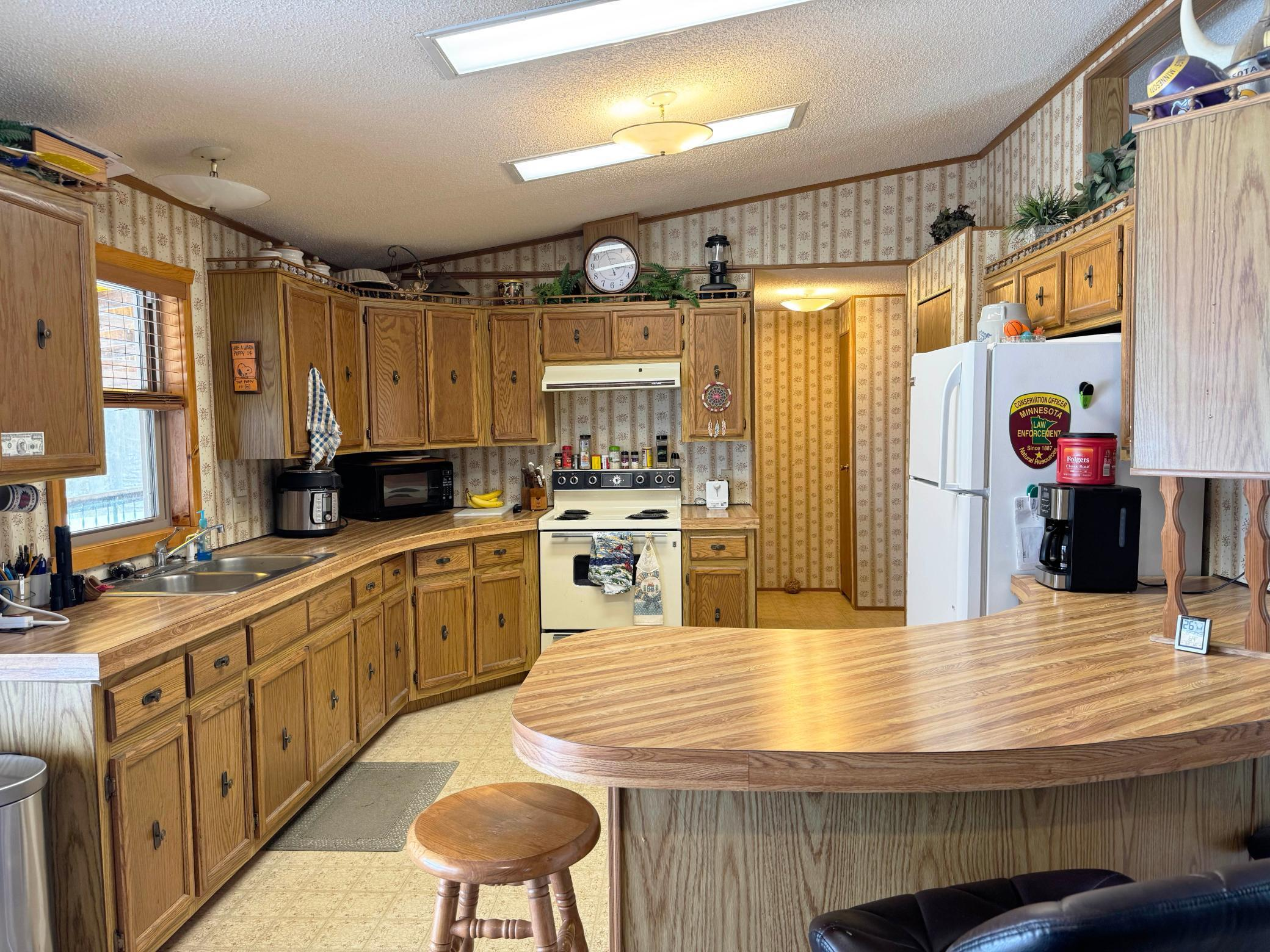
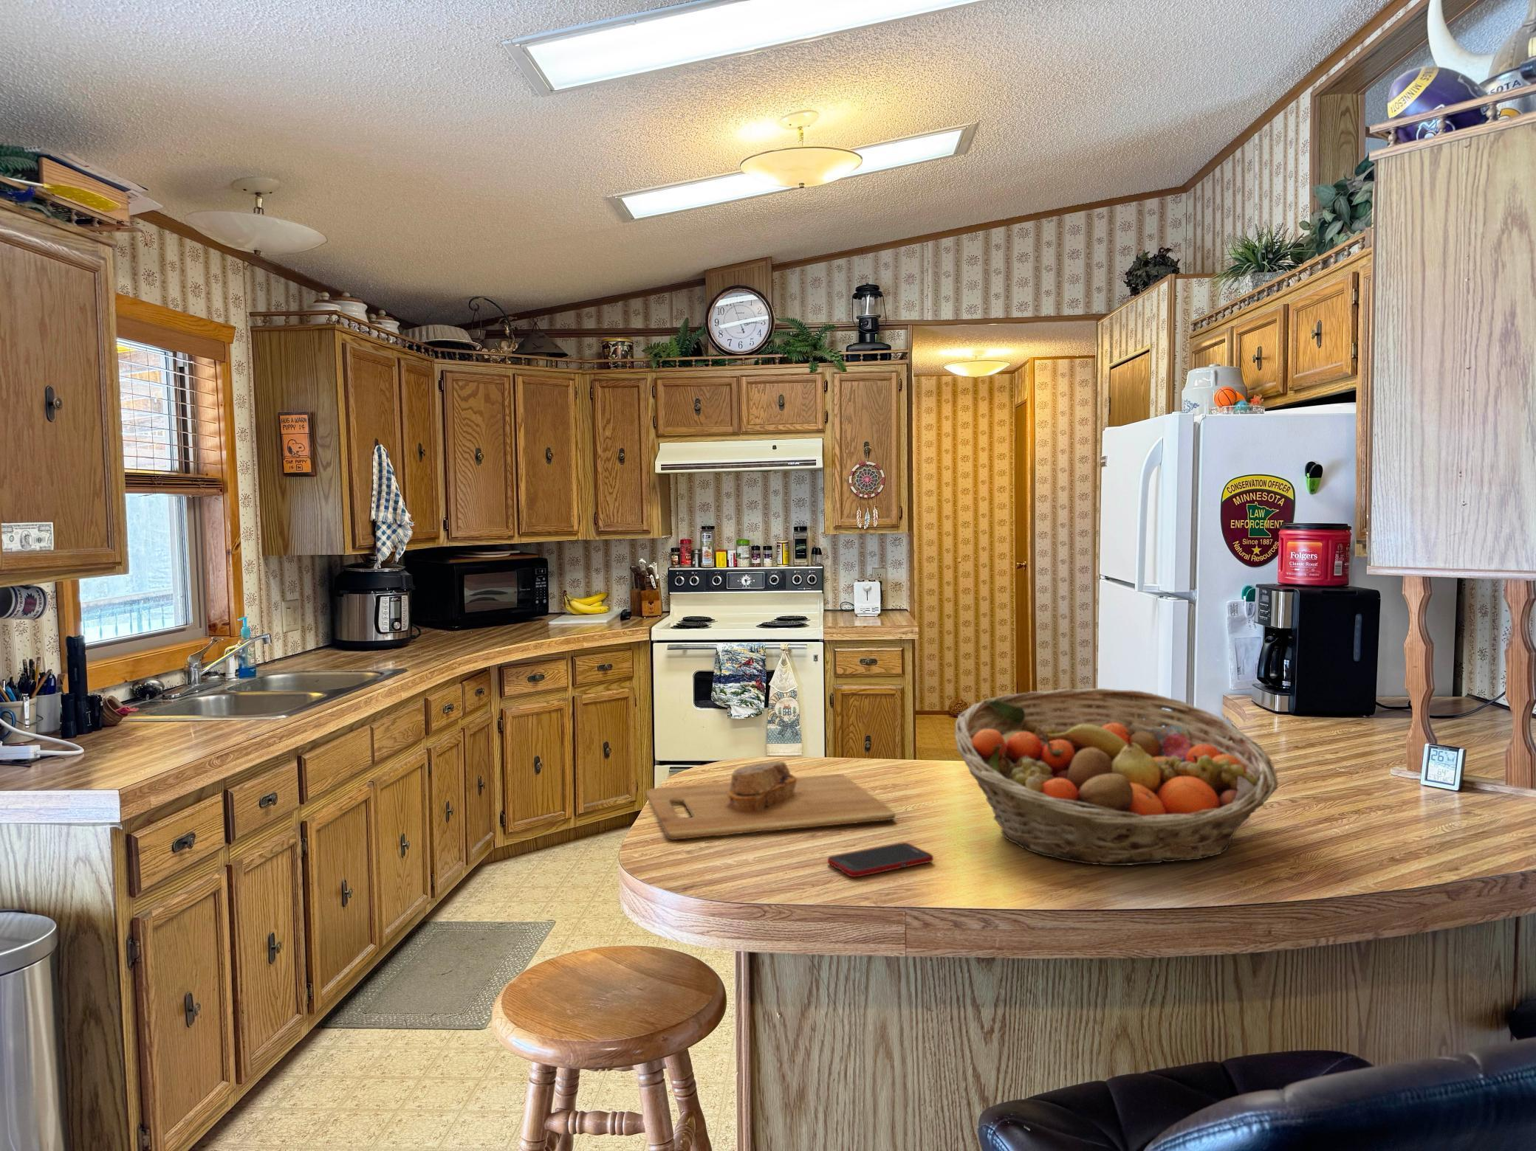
+ fruit basket [954,688,1280,866]
+ cell phone [827,841,934,878]
+ cutting board [646,760,896,840]
